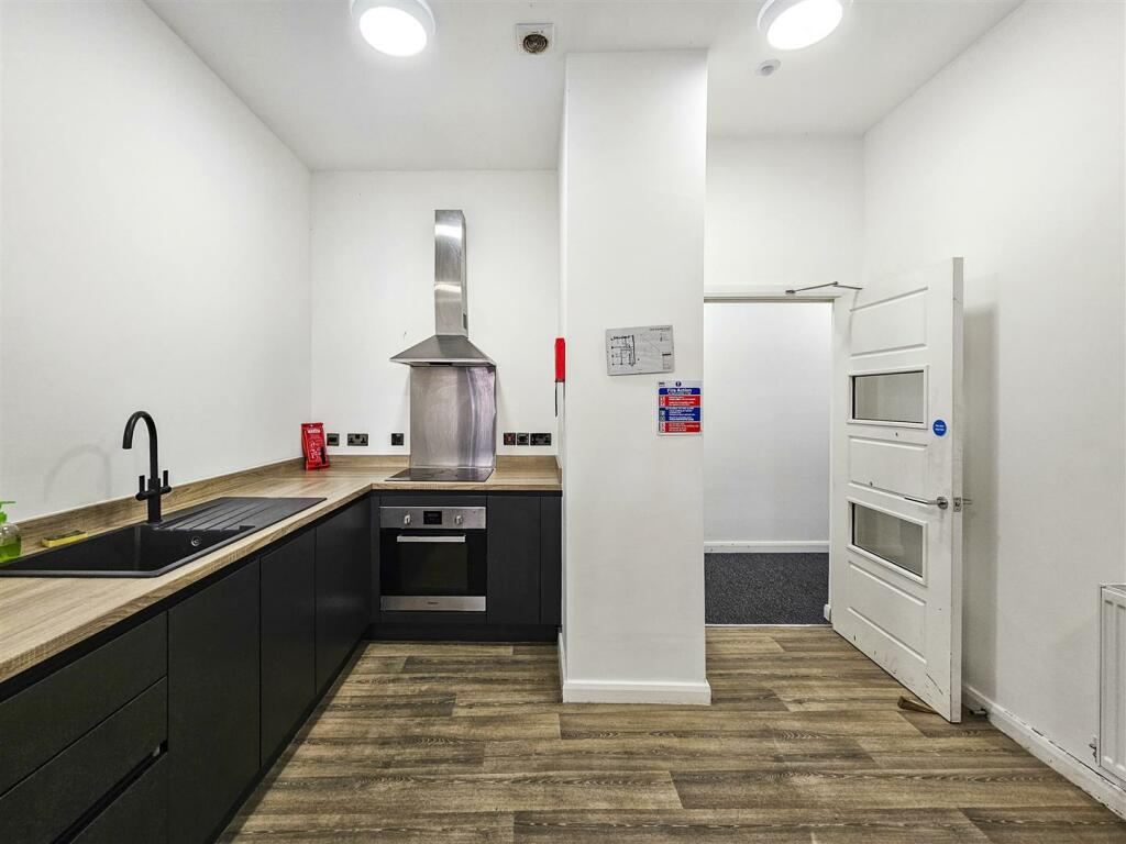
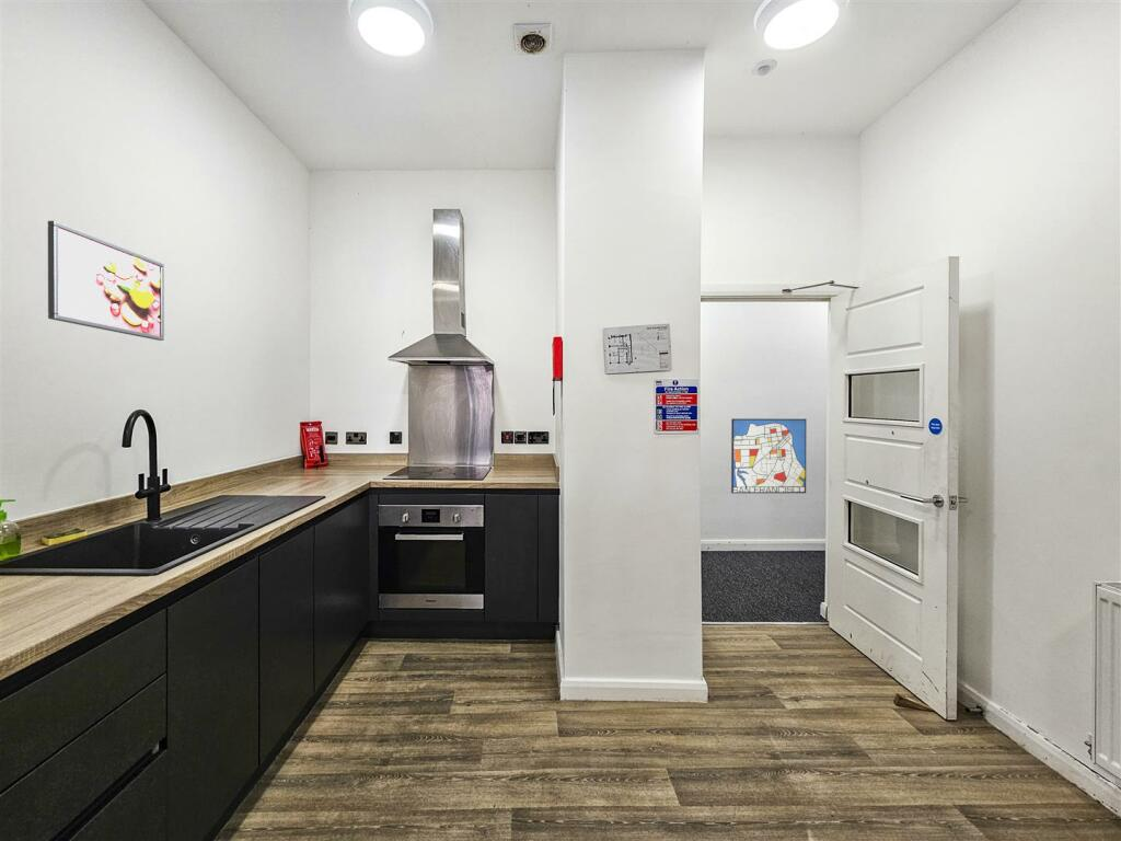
+ wall art [730,417,808,494]
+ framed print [47,220,165,342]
